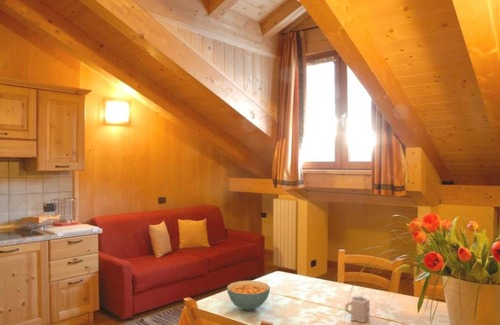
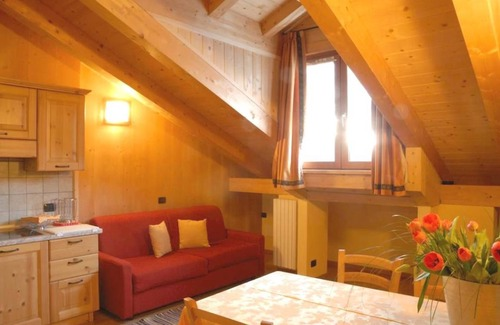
- cereal bowl [226,280,271,312]
- cup [345,295,371,323]
